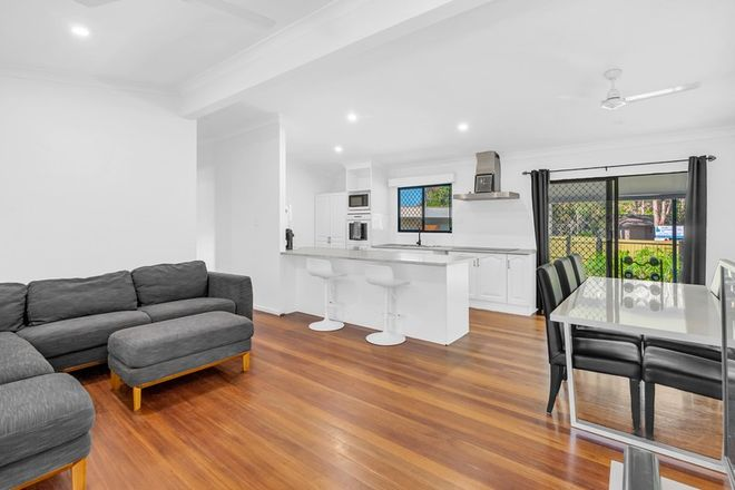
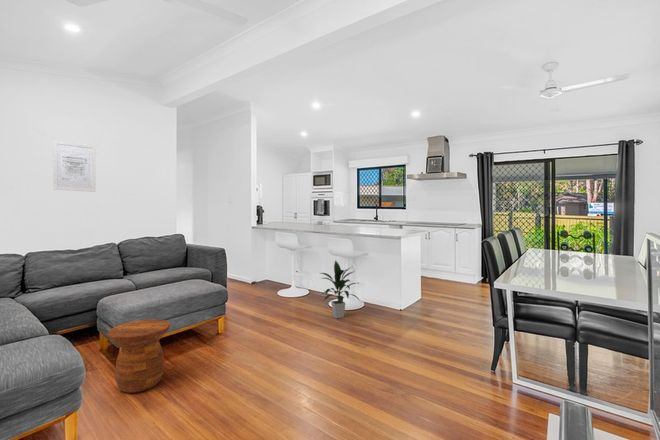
+ side table [106,318,171,394]
+ wall art [52,139,97,193]
+ indoor plant [319,260,361,319]
